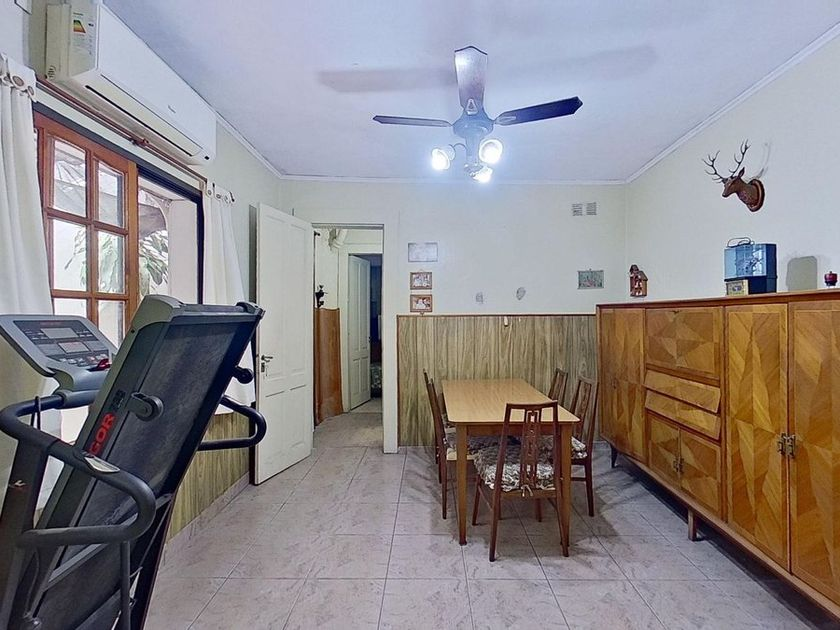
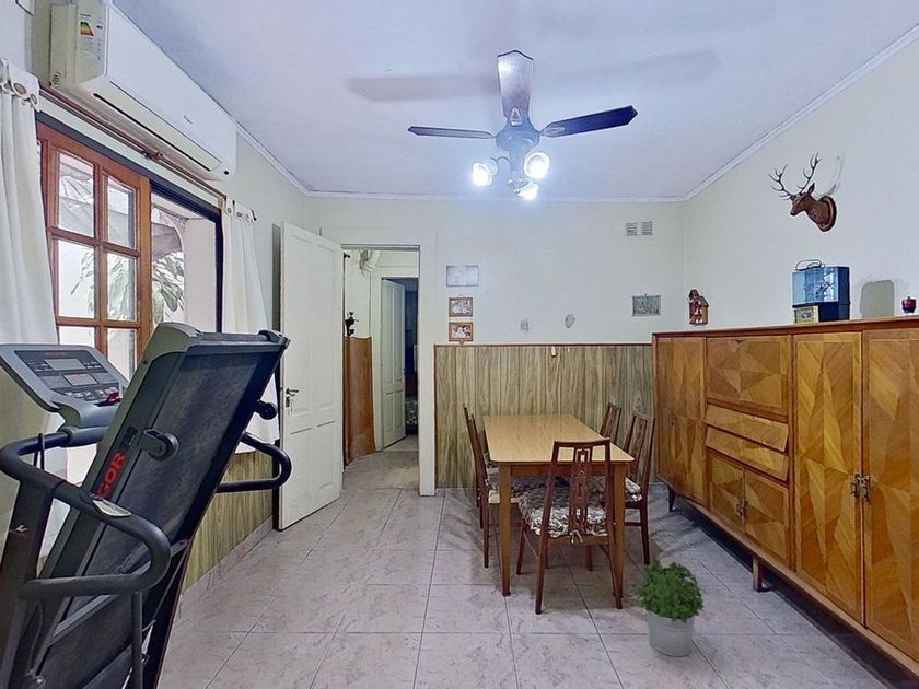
+ potted plant [631,558,705,657]
